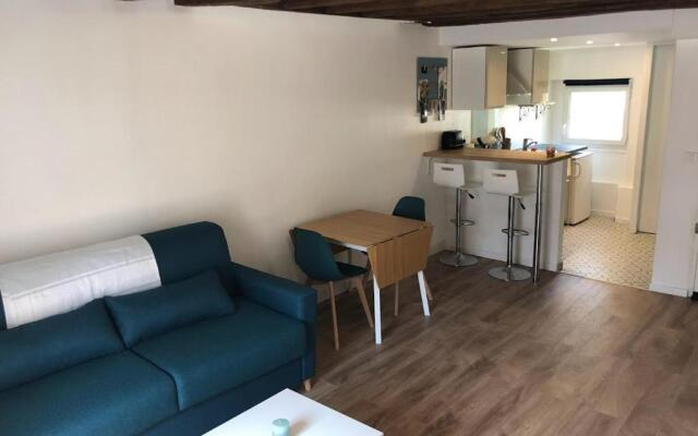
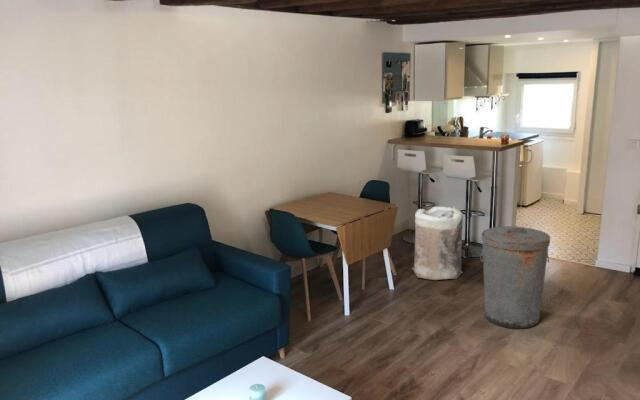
+ trash can [479,225,551,330]
+ bag [411,205,464,281]
